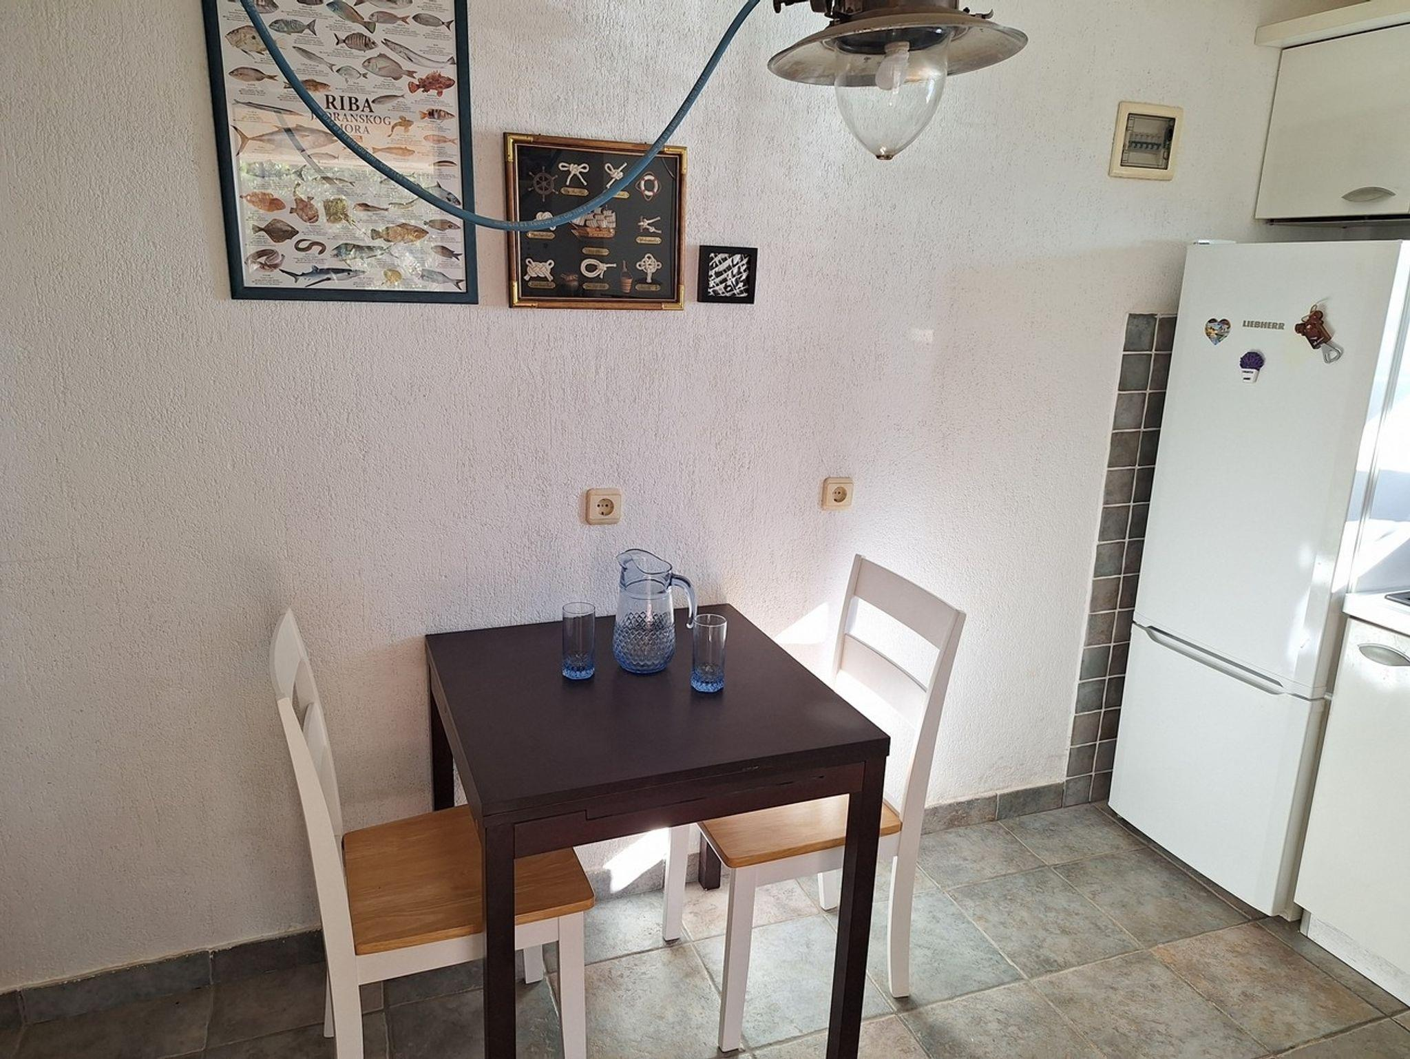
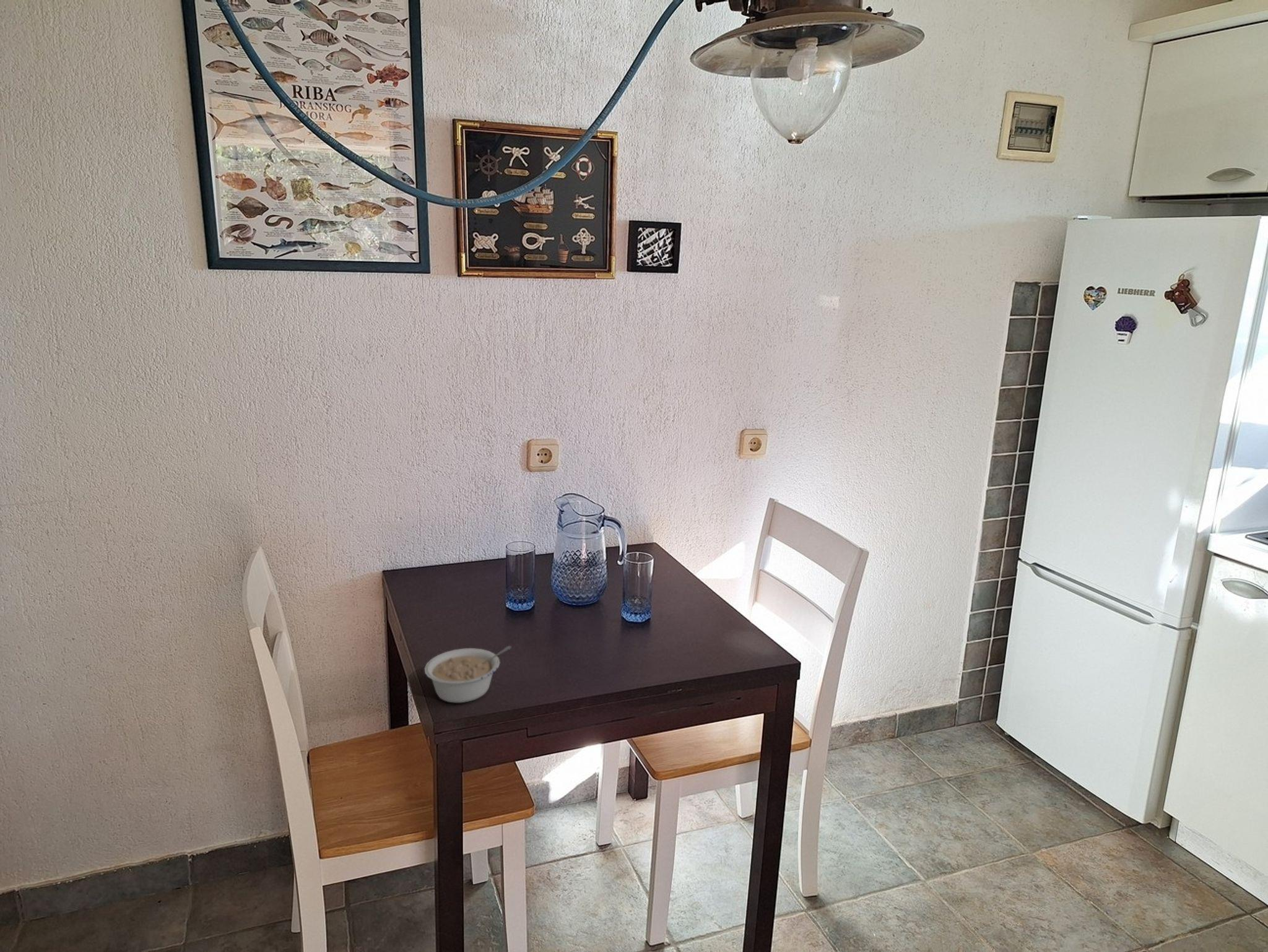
+ legume [424,645,512,703]
